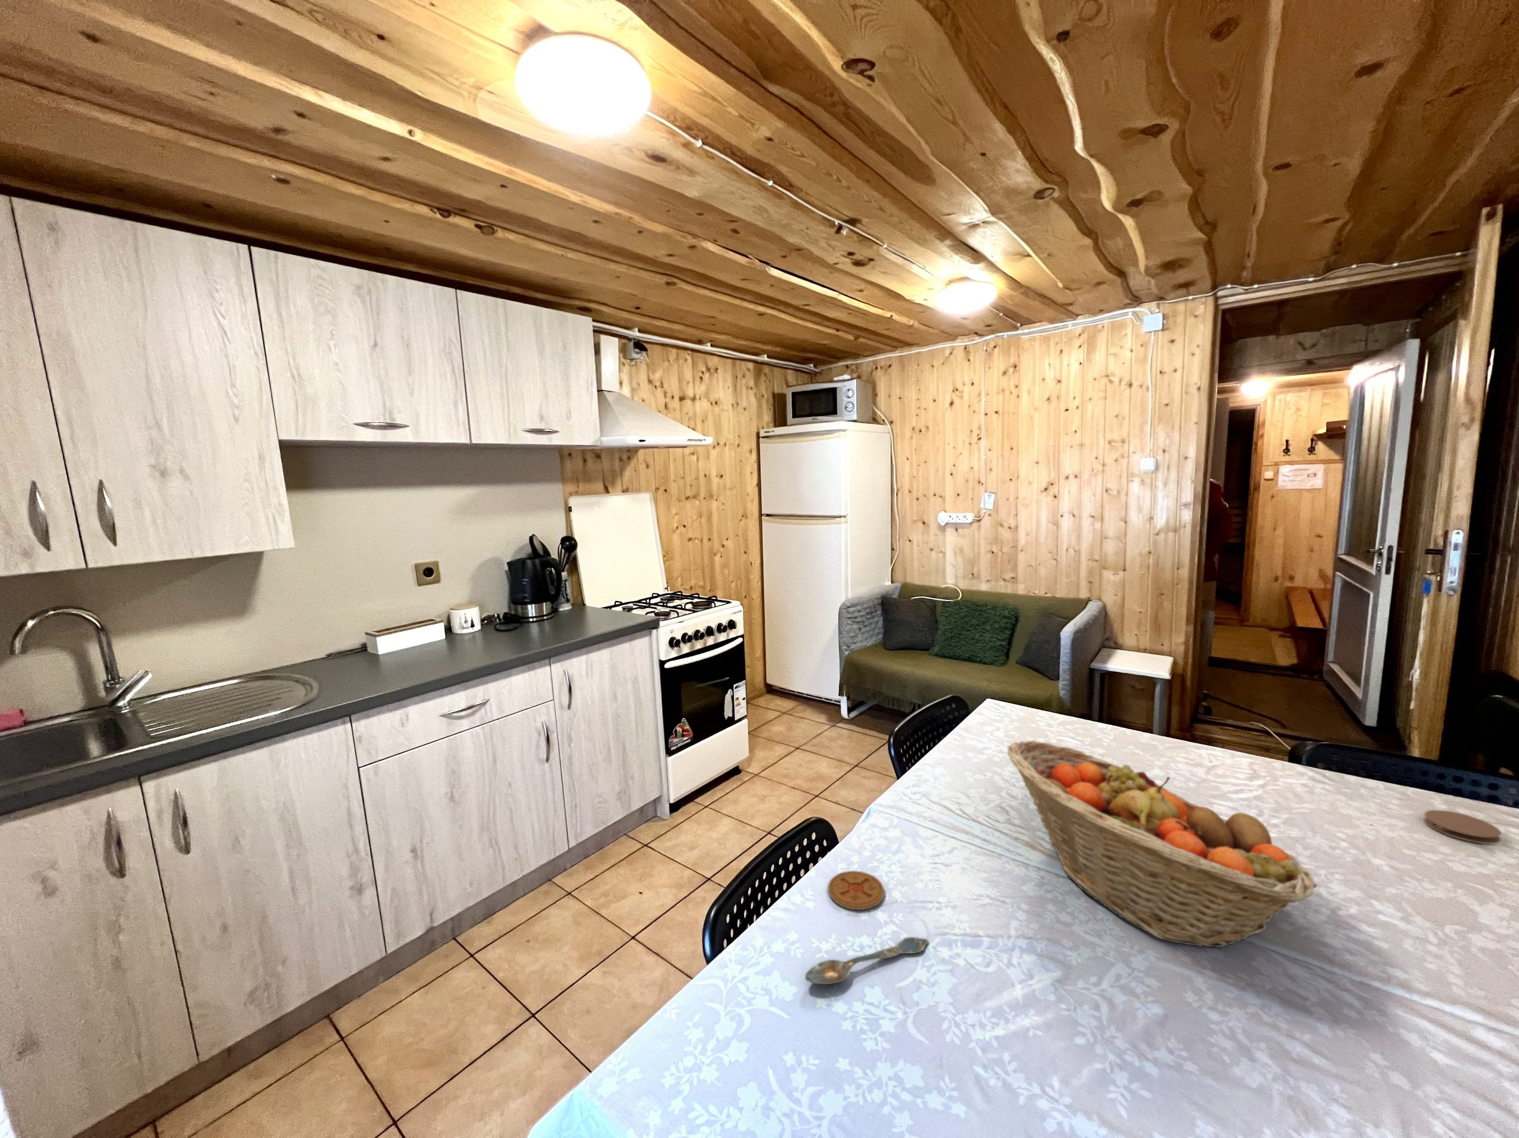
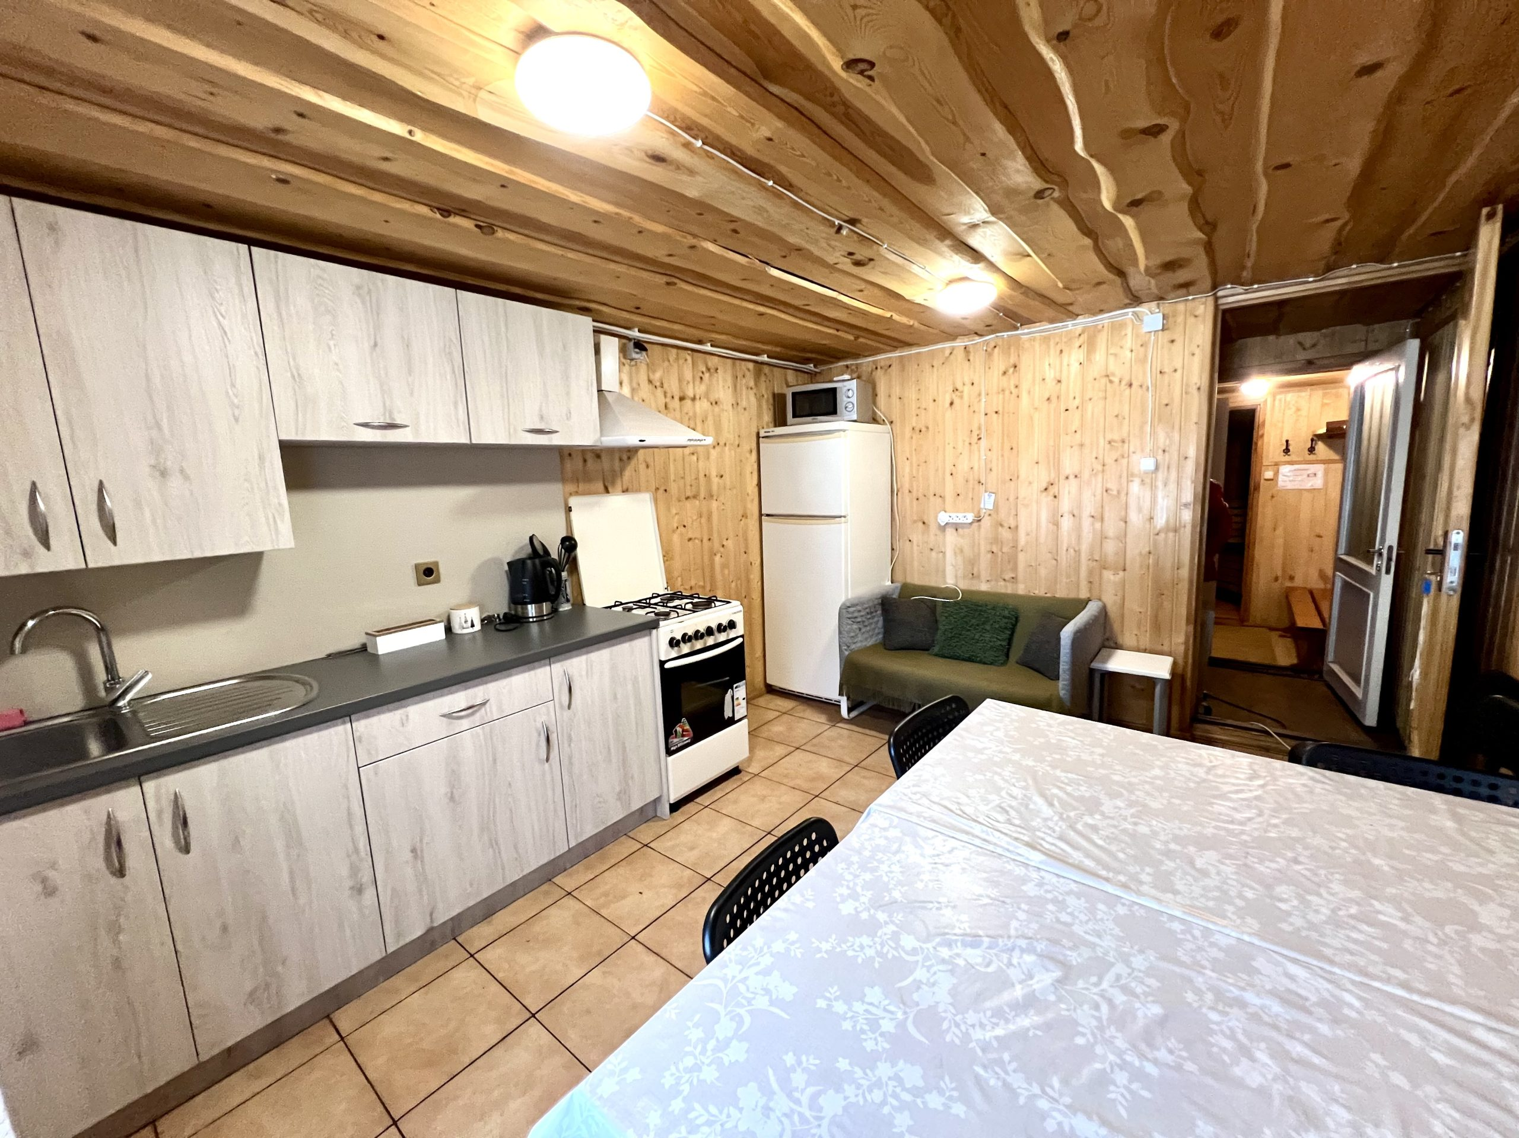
- coaster [828,870,885,911]
- fruit basket [1007,740,1318,948]
- coaster [1423,809,1502,845]
- spoon [805,936,929,985]
